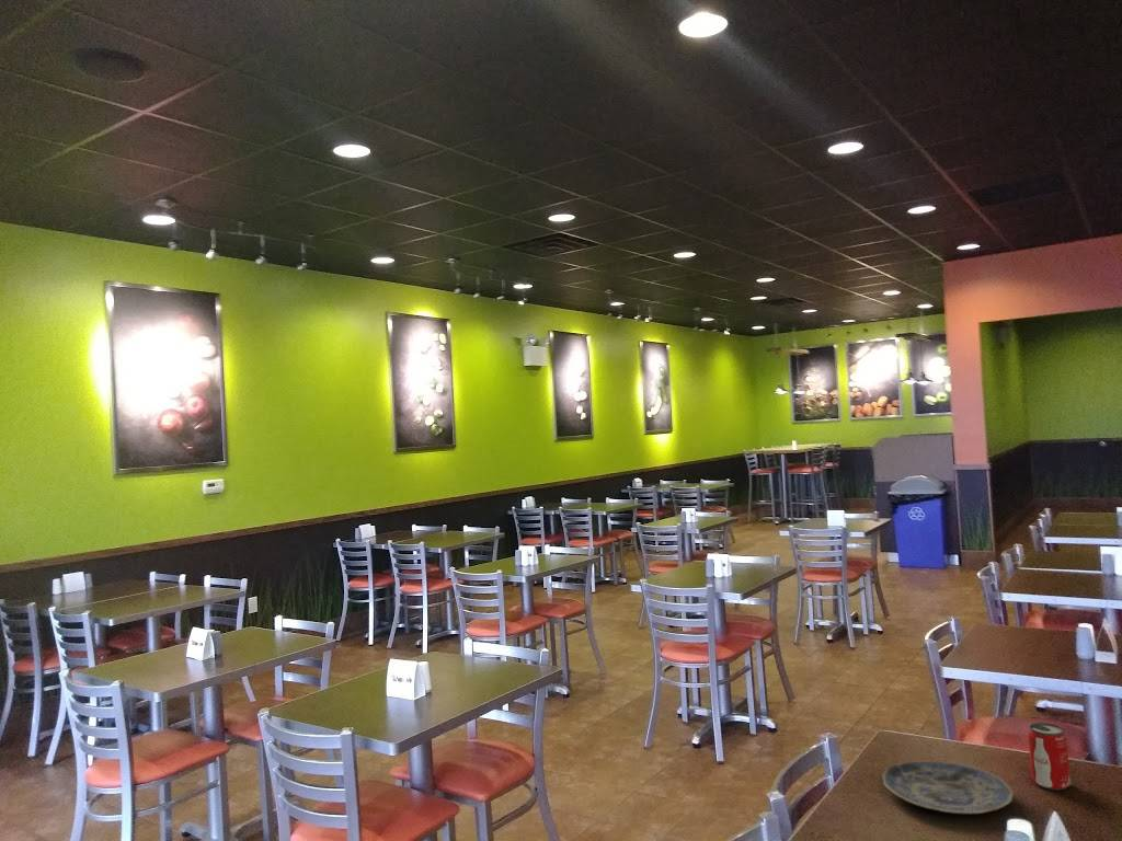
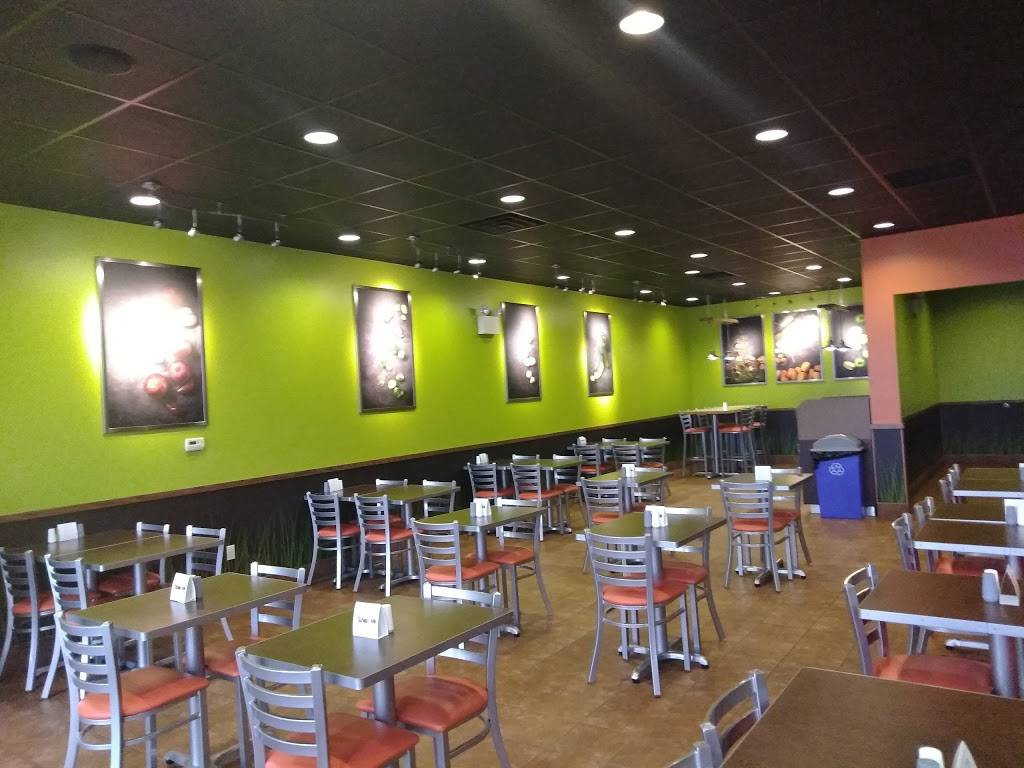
- plate [882,760,1015,815]
- beverage can [1028,722,1072,791]
